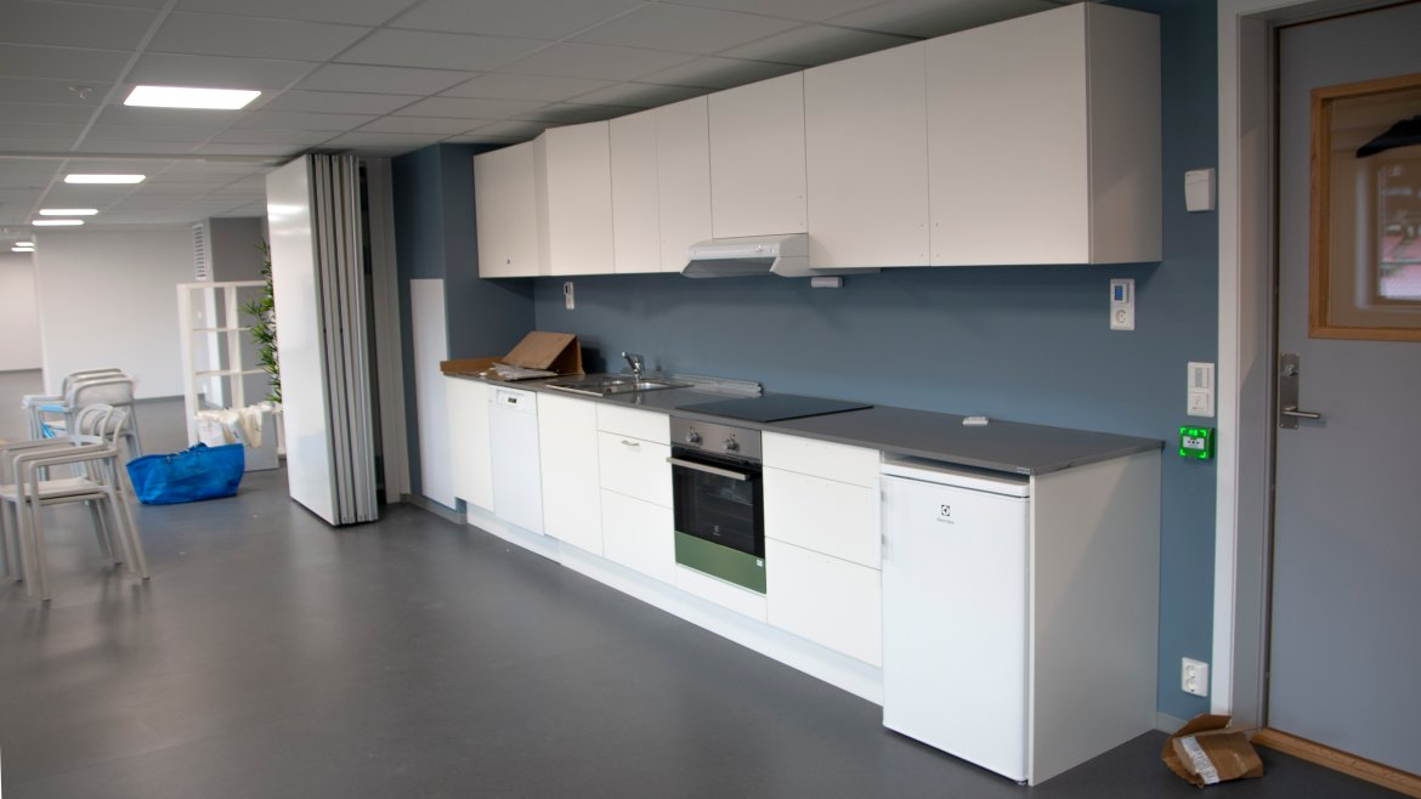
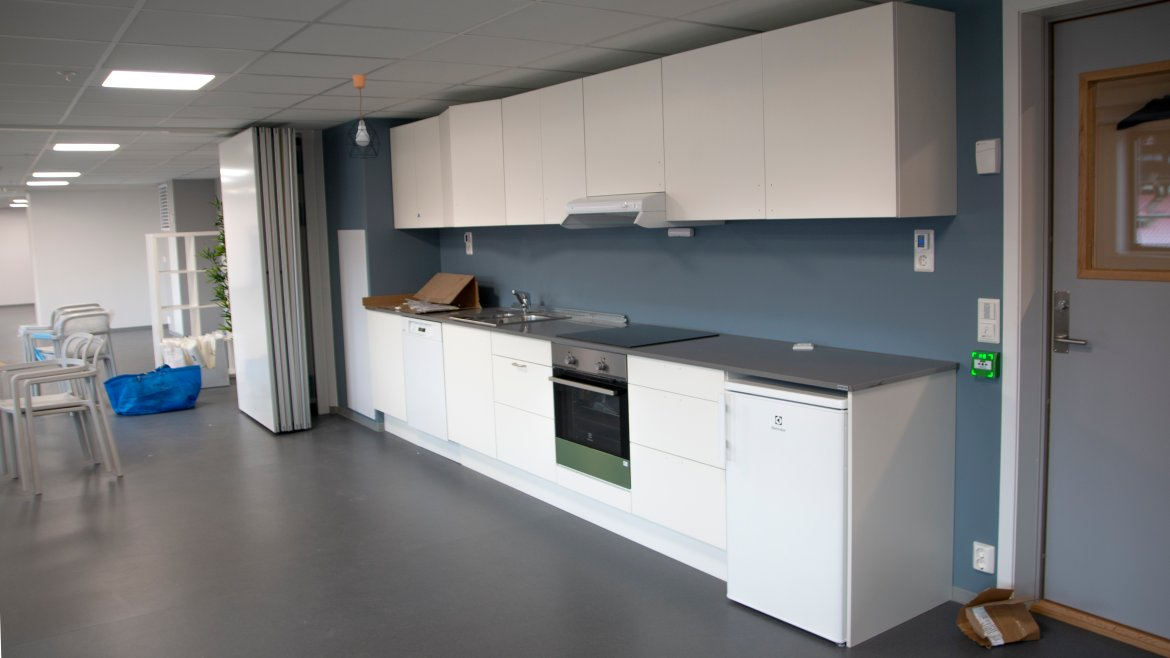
+ pendant light [345,73,381,160]
